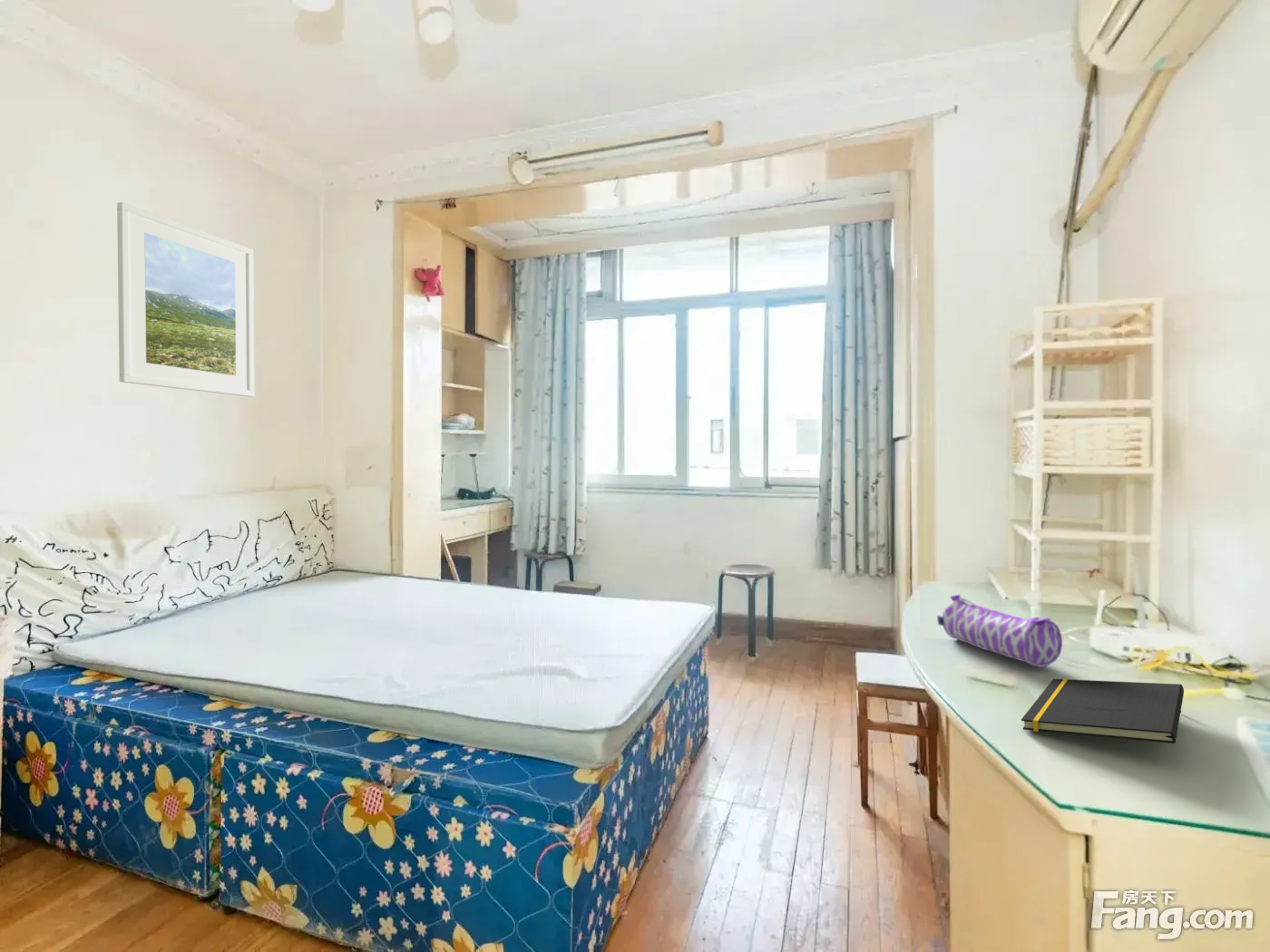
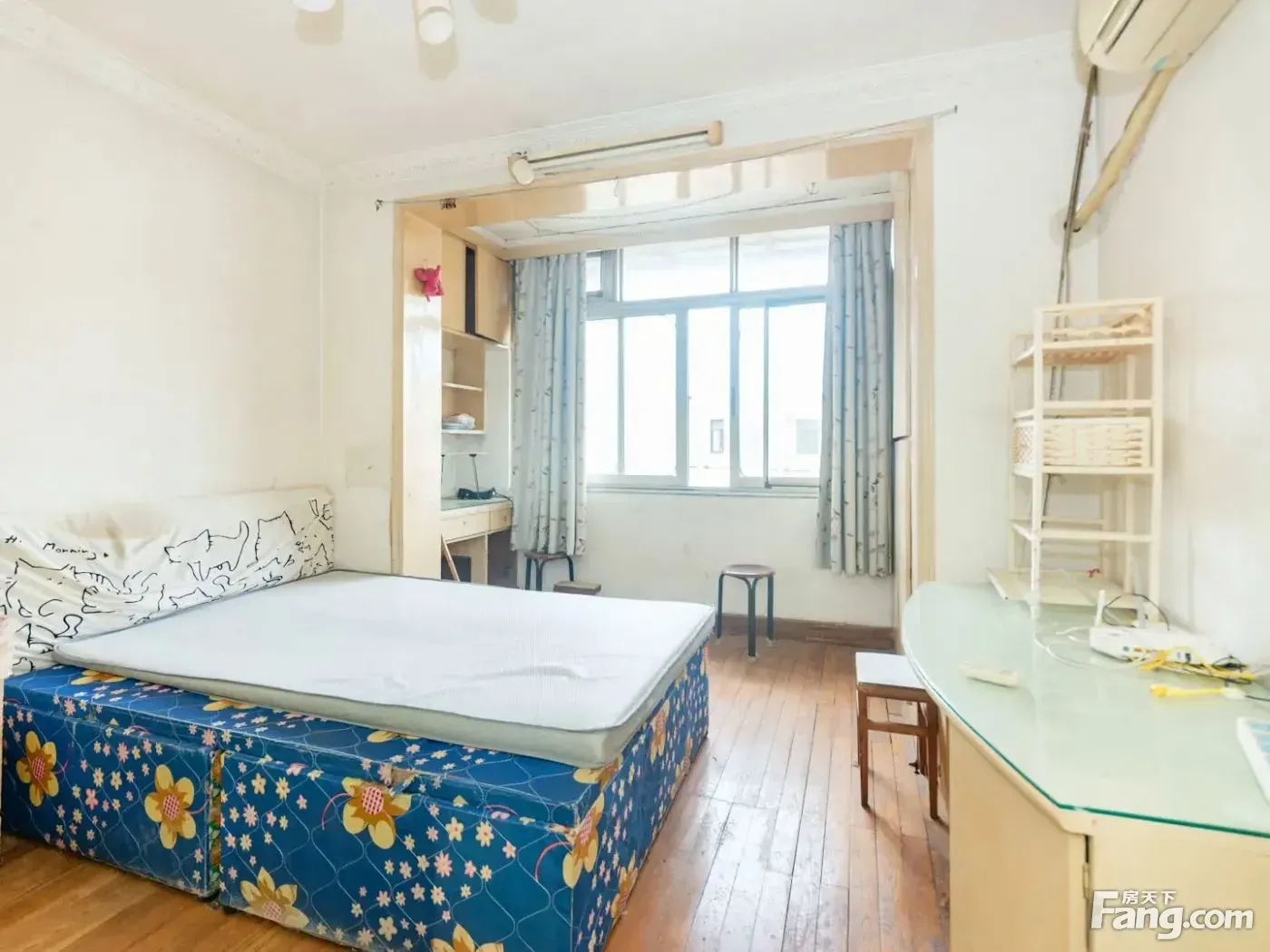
- pencil case [936,594,1063,668]
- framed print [116,201,255,398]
- notepad [1021,678,1185,744]
